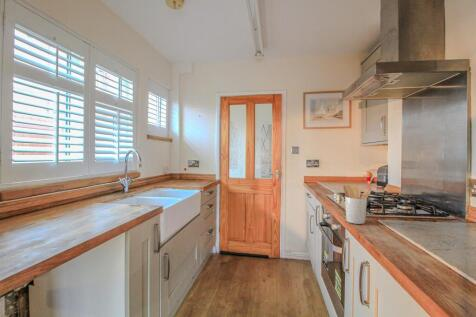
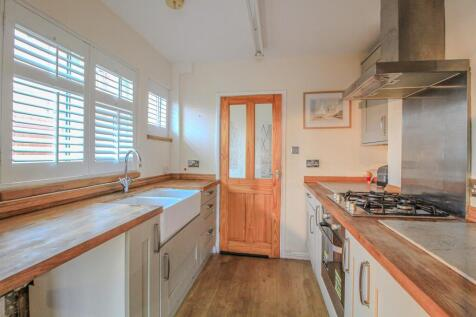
- utensil holder [342,184,372,225]
